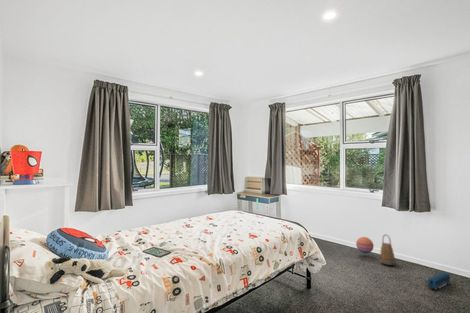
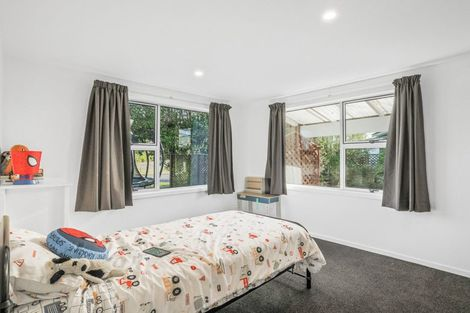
- basket [379,233,397,266]
- ball [355,236,375,258]
- toy train [427,271,451,291]
